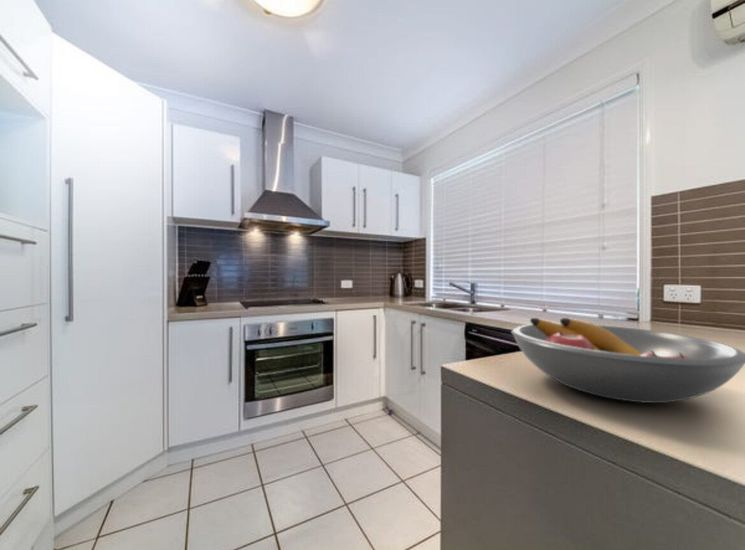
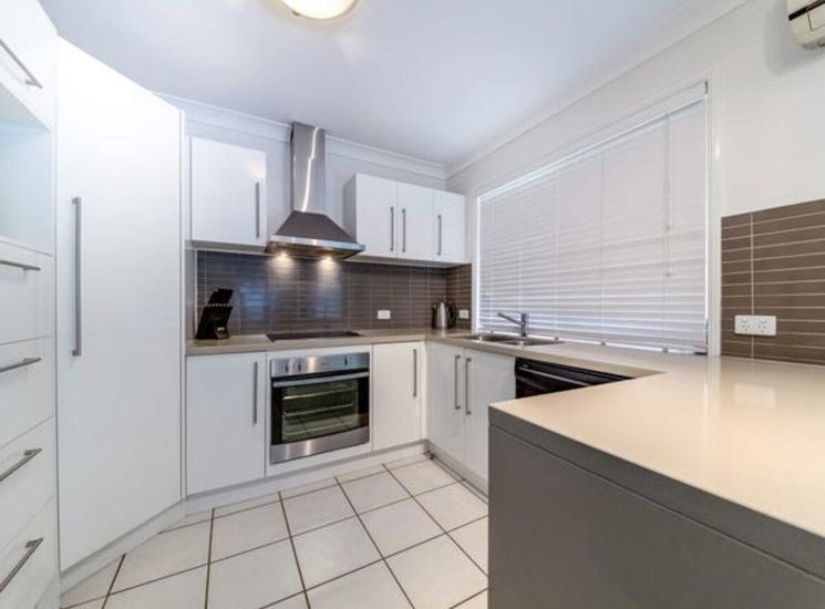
- fruit bowl [510,317,745,404]
